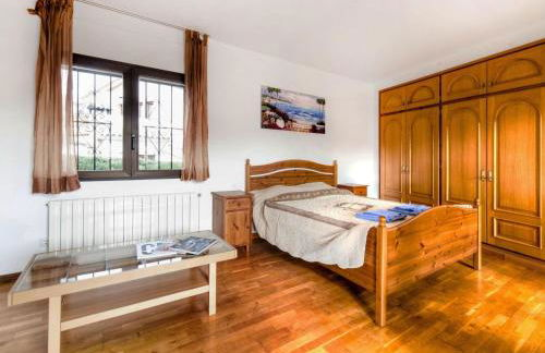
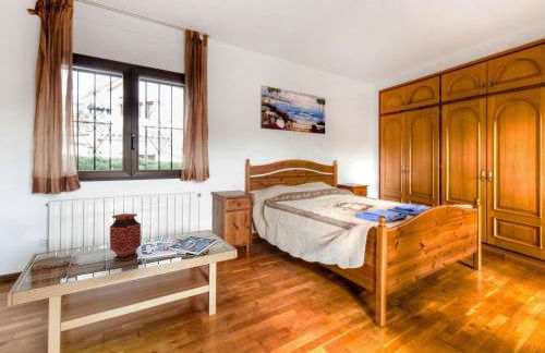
+ vase [109,212,143,261]
